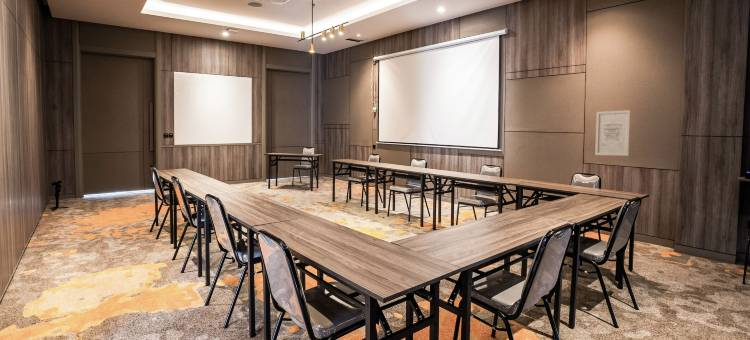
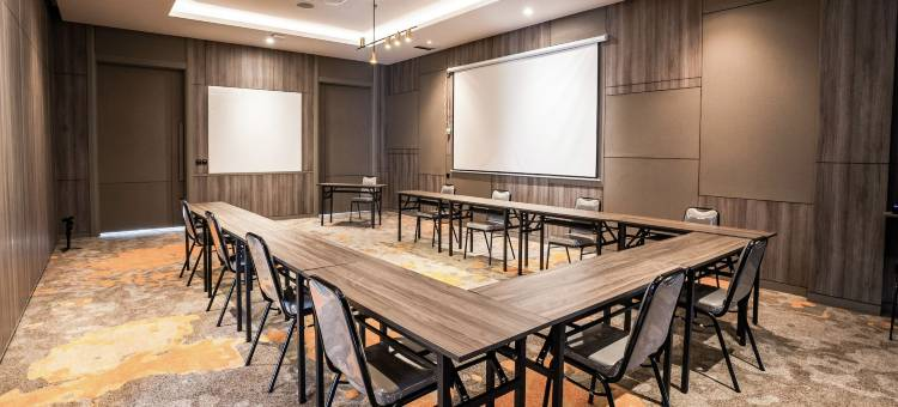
- wall art [594,109,631,157]
